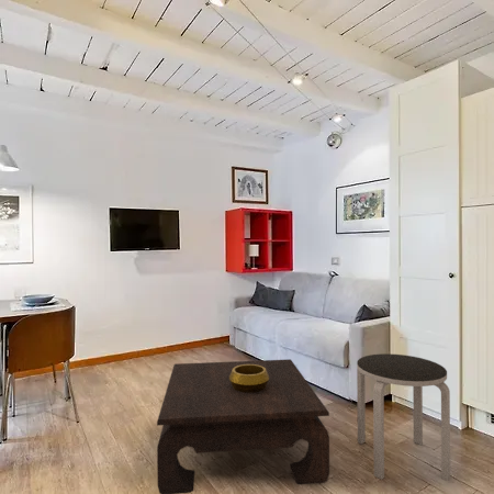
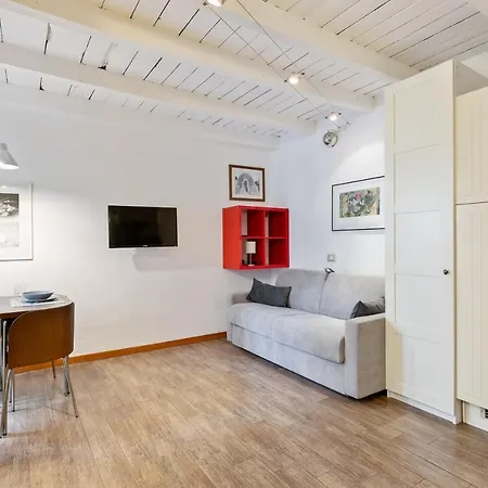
- side table [356,352,451,482]
- decorative bowl [229,364,269,393]
- coffee table [156,358,330,494]
